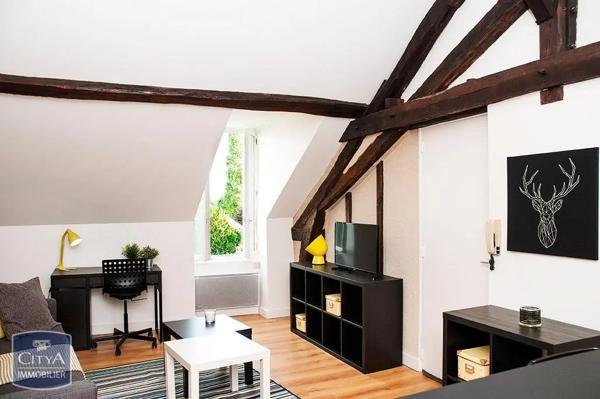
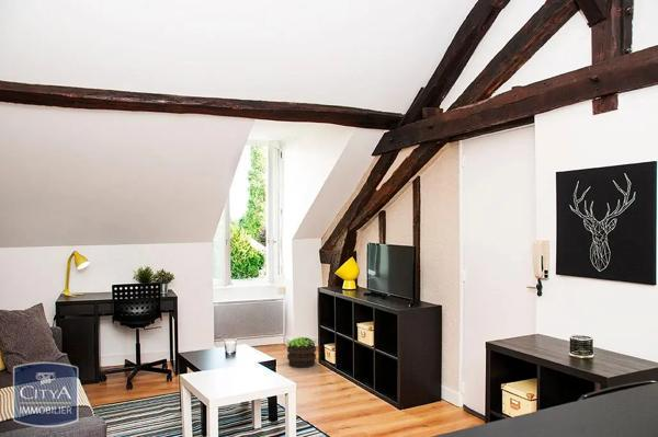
+ potted plant [286,336,317,368]
